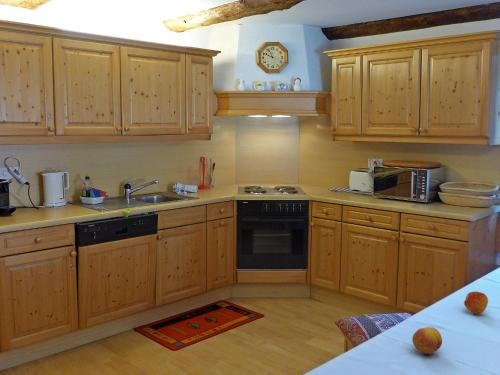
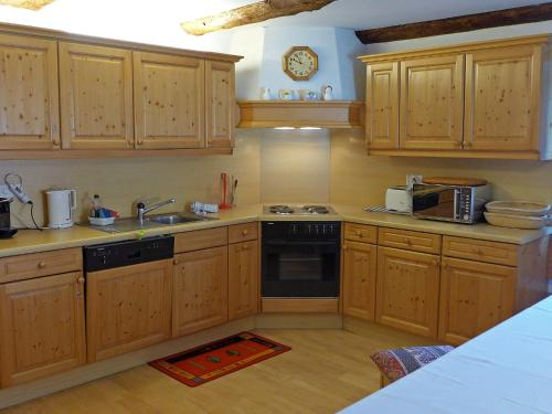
- fruit [463,290,489,315]
- fruit [411,326,443,355]
